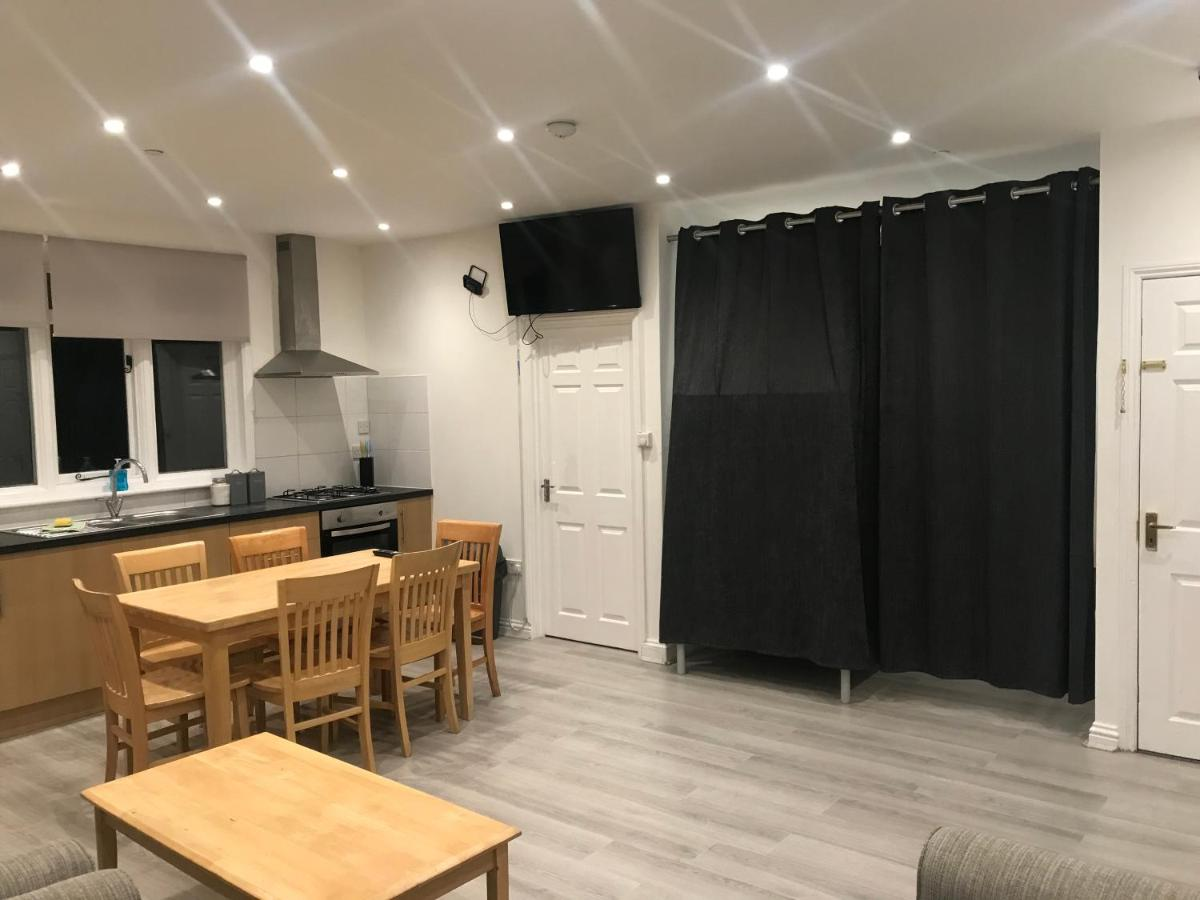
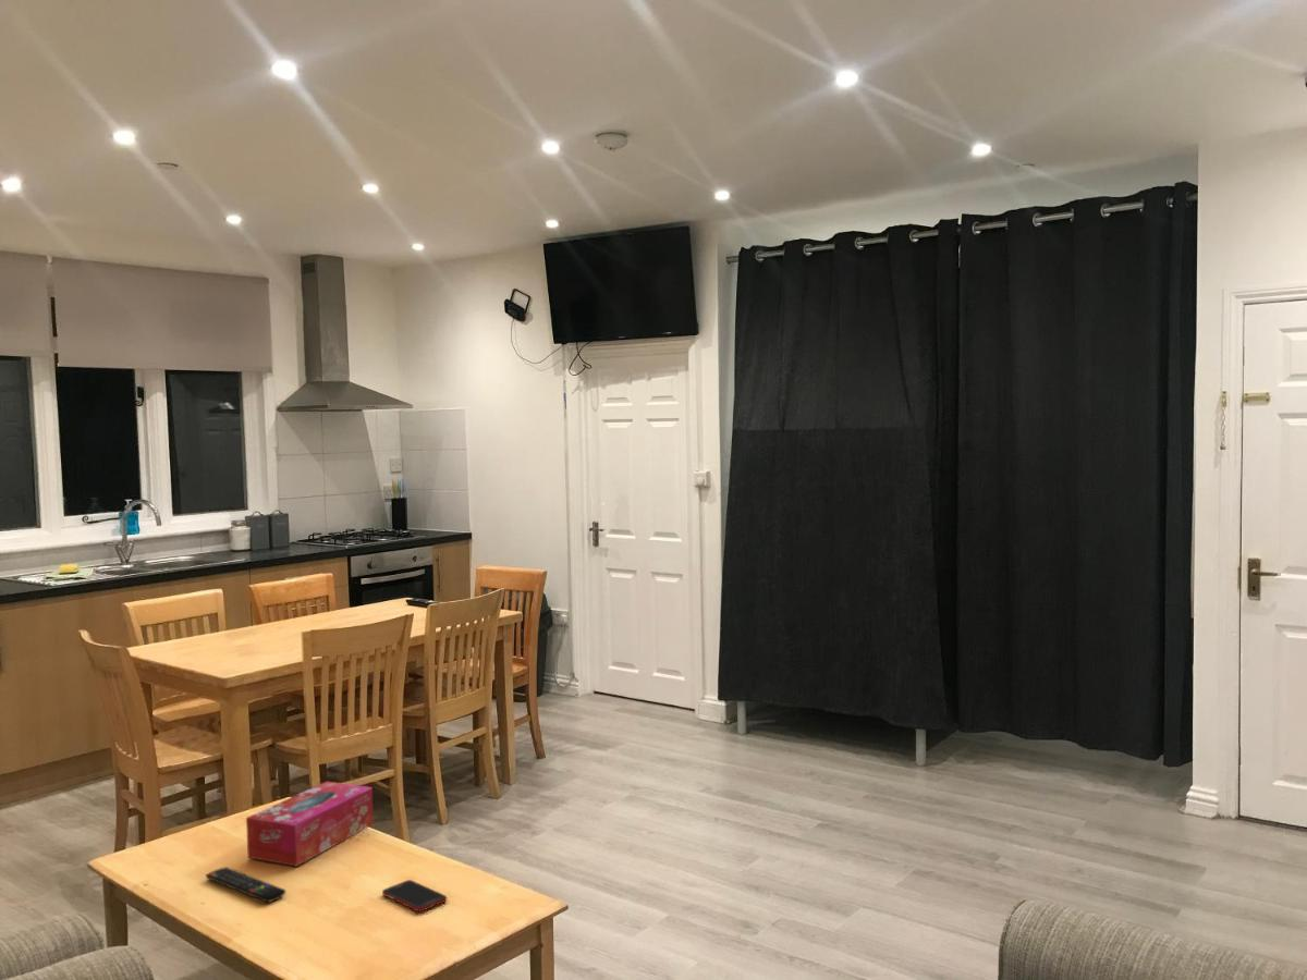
+ remote control [205,866,286,903]
+ cell phone [381,879,448,912]
+ tissue box [245,781,375,867]
